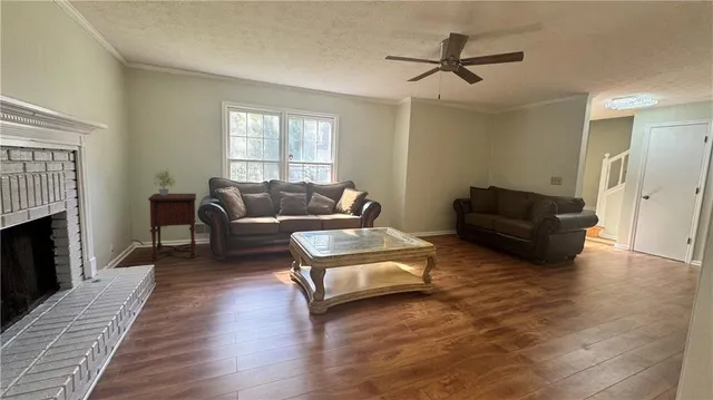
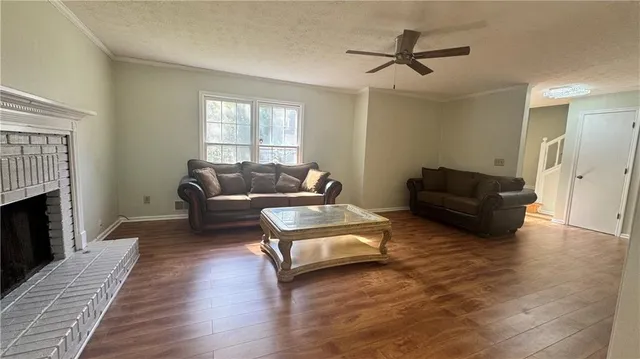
- side table [147,193,197,263]
- potted plant [153,167,177,195]
